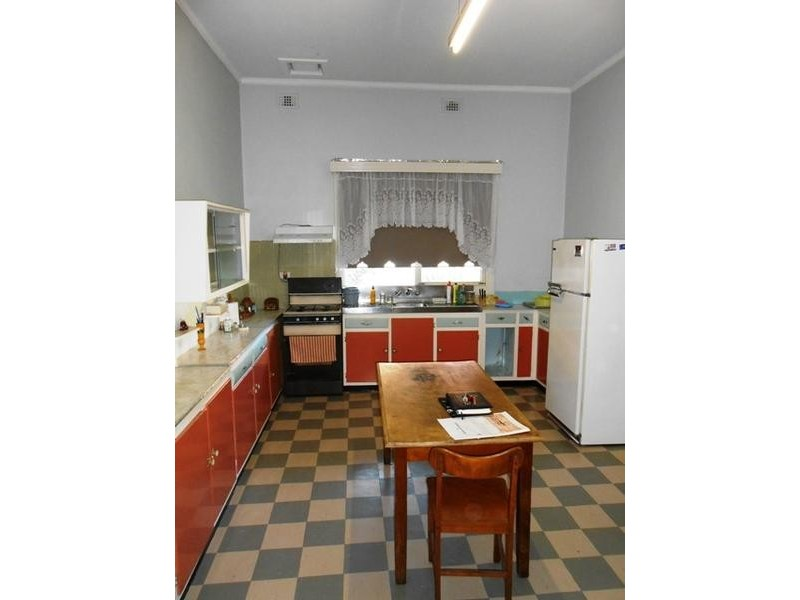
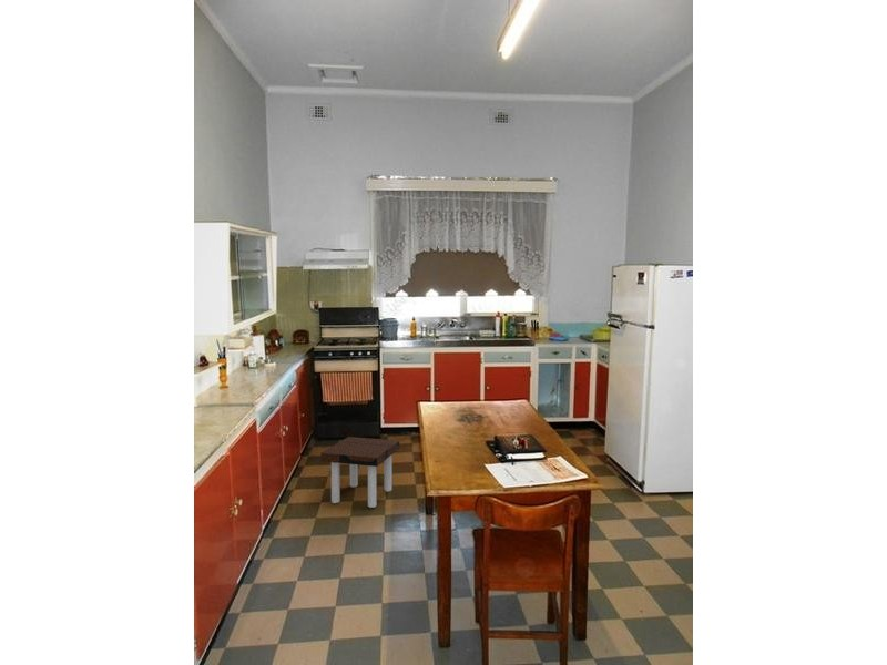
+ side table [319,436,400,509]
